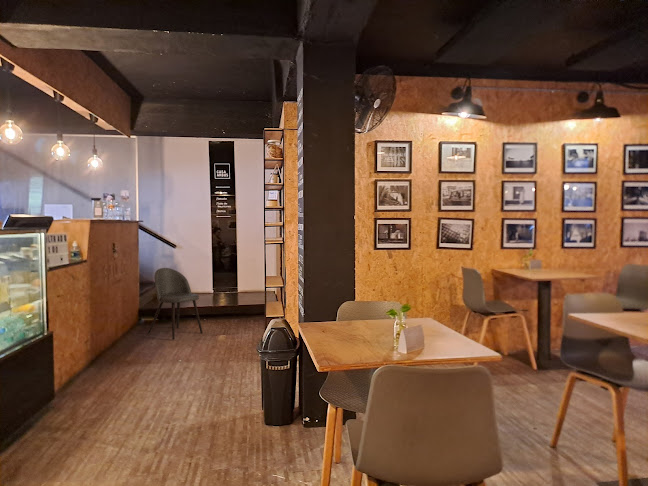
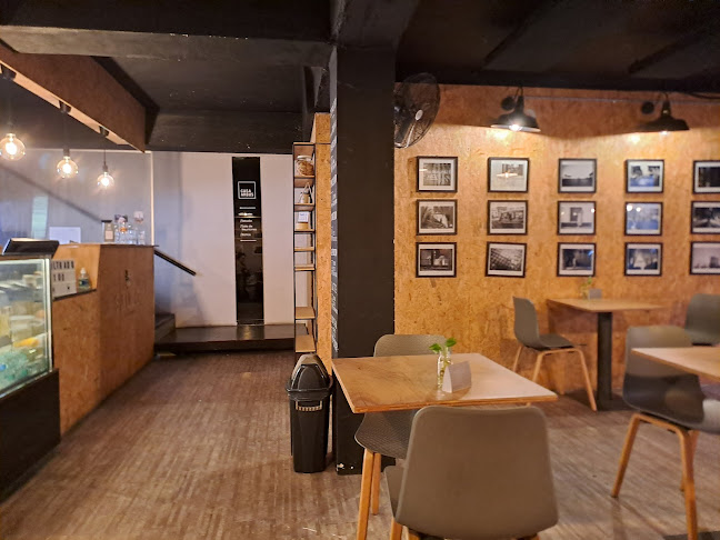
- dining chair [147,267,204,341]
